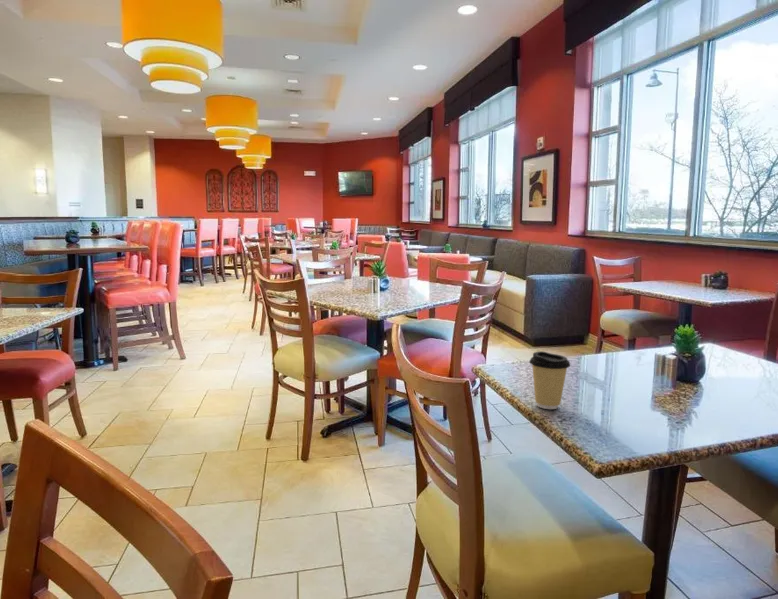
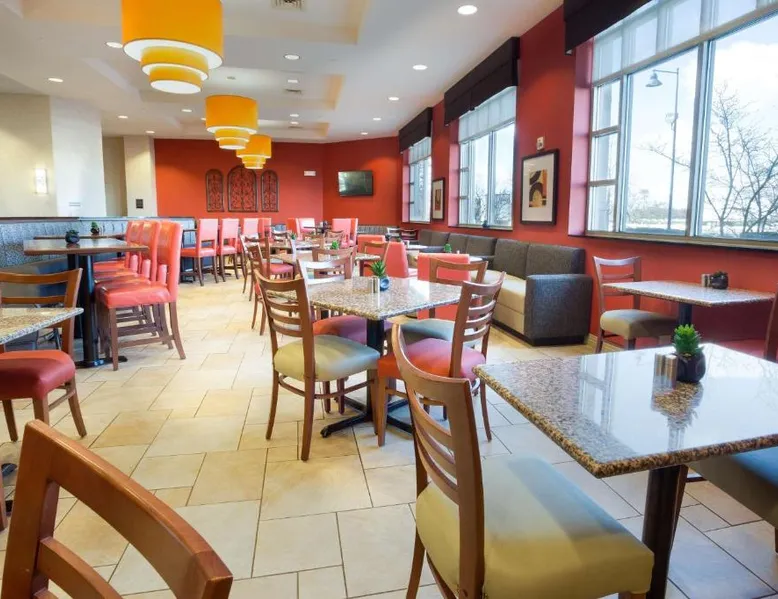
- coffee cup [528,350,572,410]
